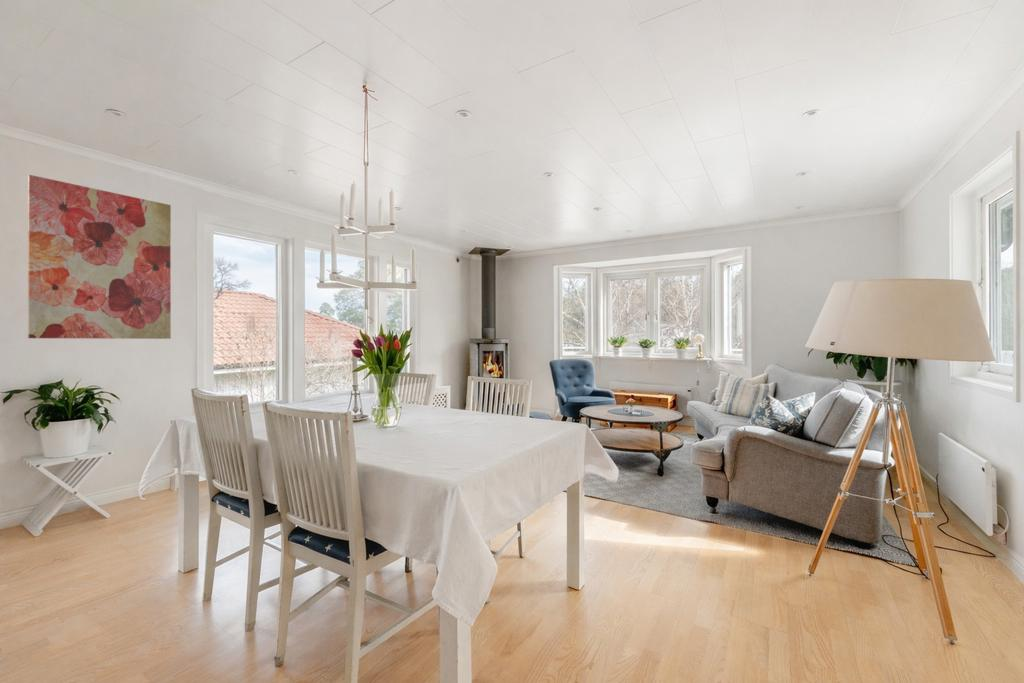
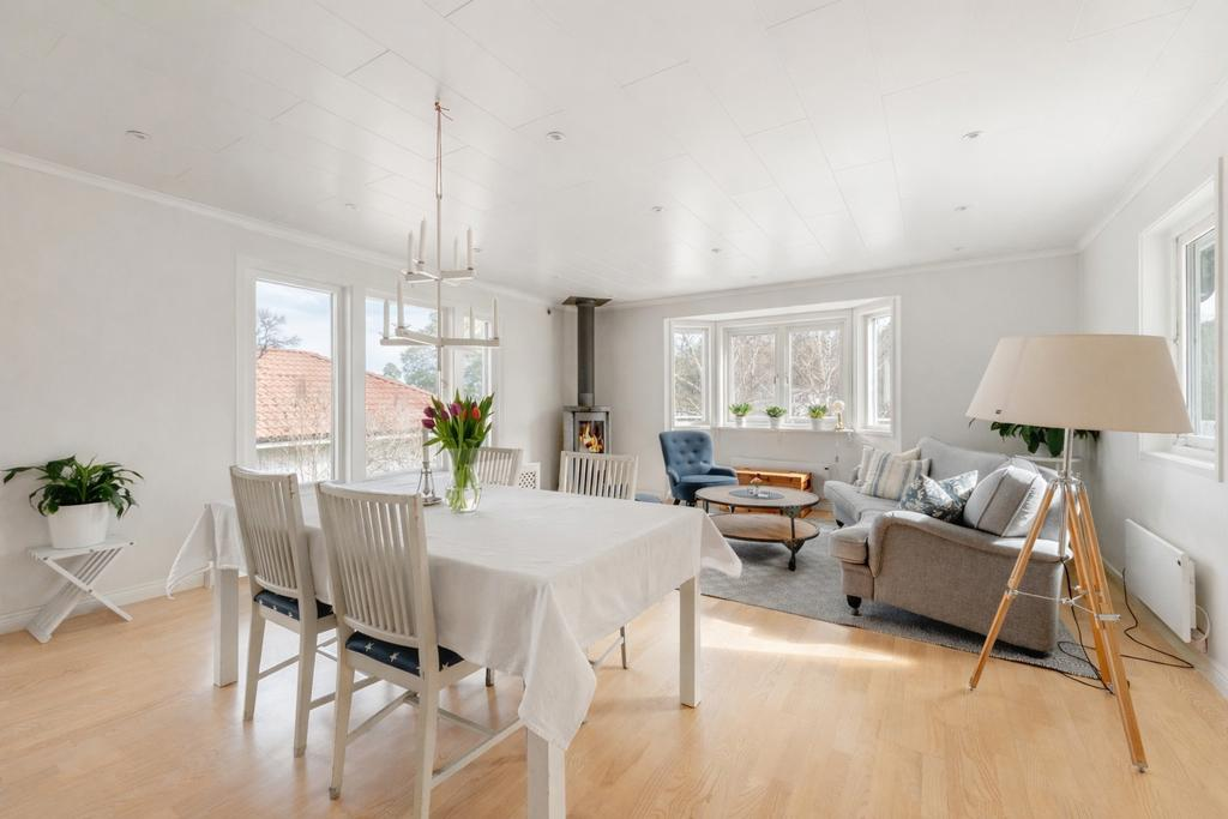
- wall art [27,174,172,340]
